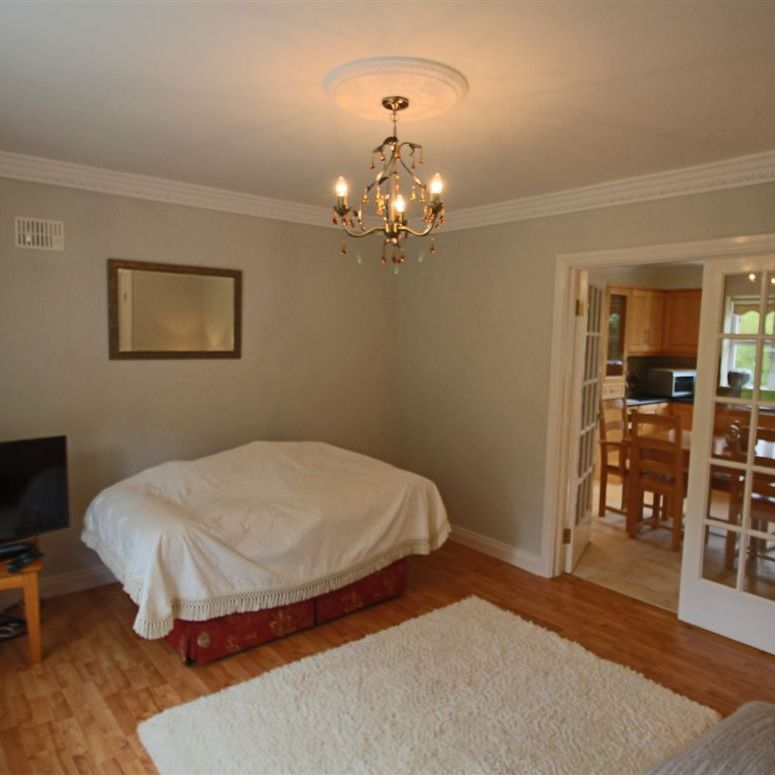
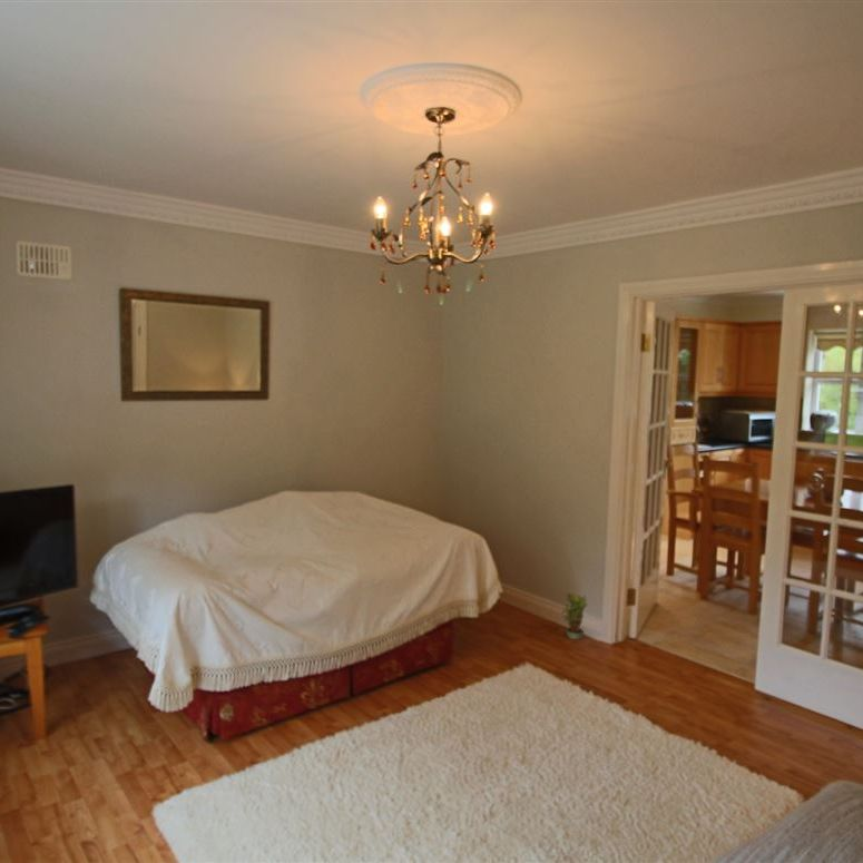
+ potted plant [560,589,588,640]
